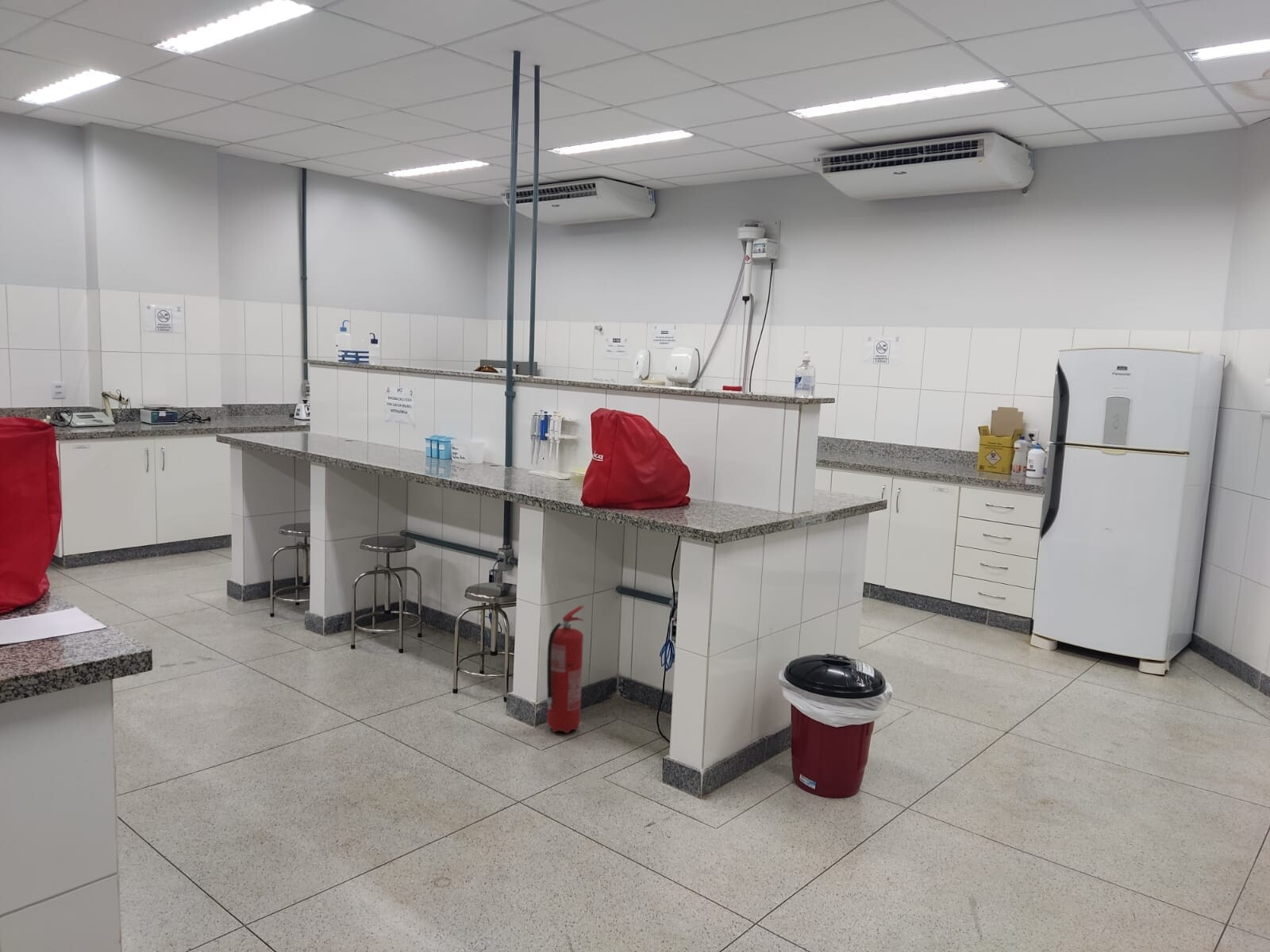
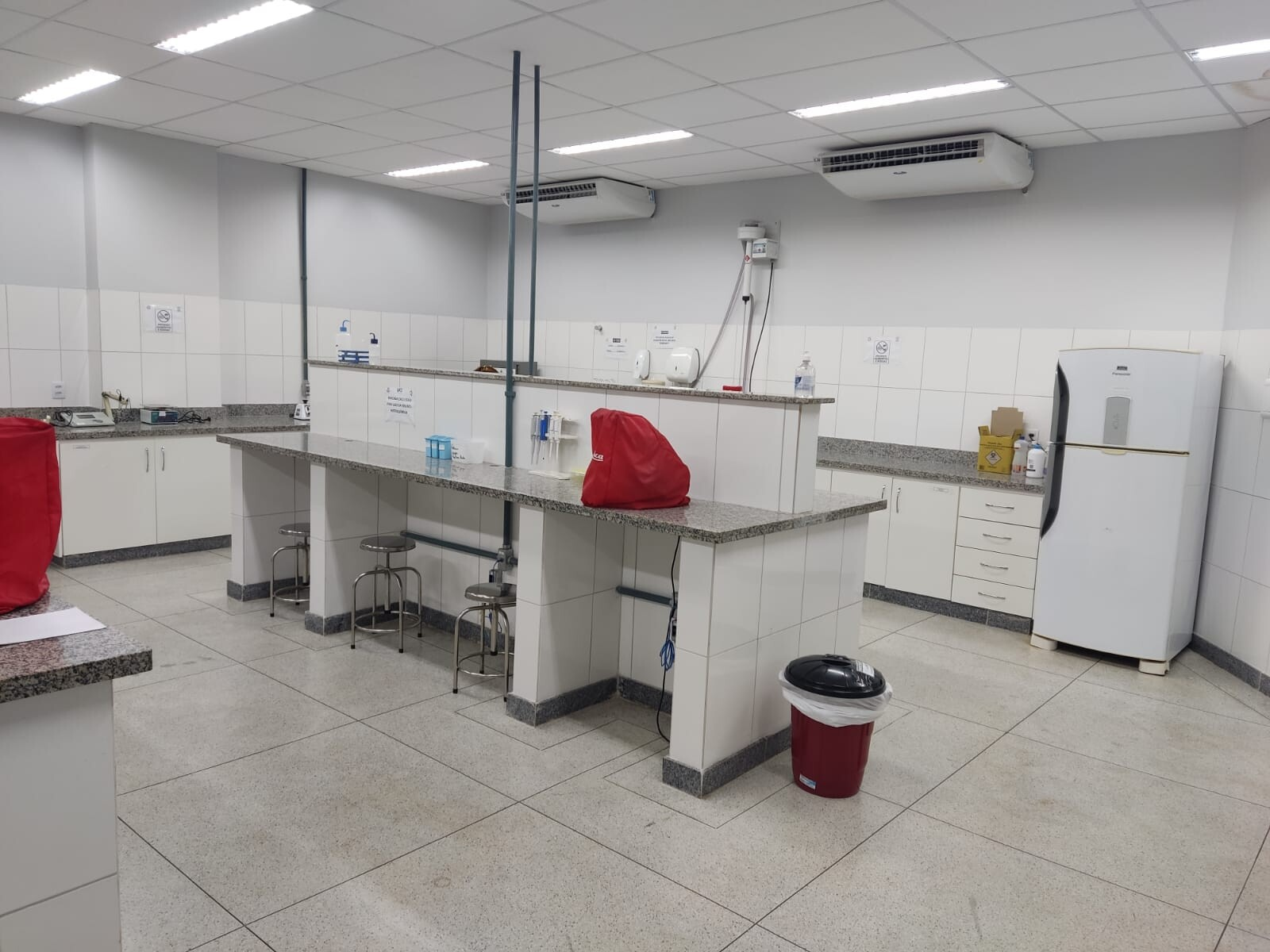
- fire extinguisher [546,605,584,734]
